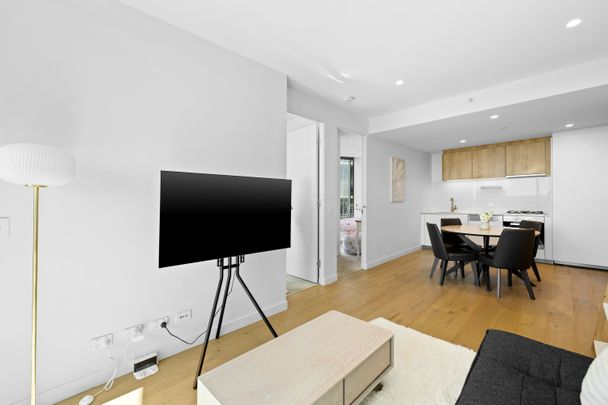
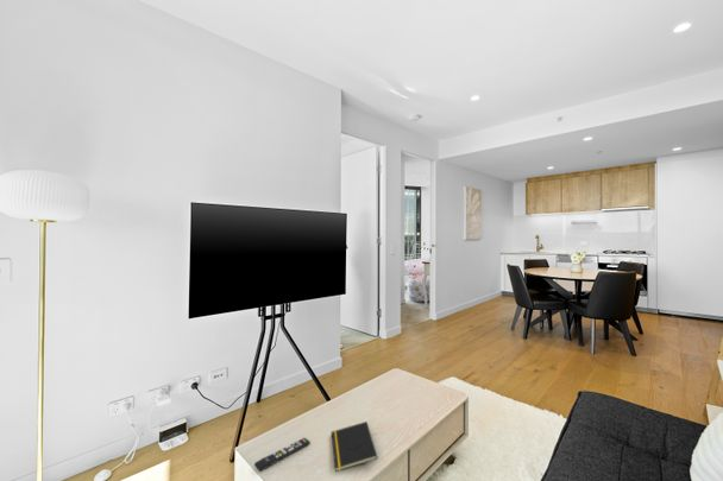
+ notepad [331,420,379,473]
+ remote control [253,437,312,473]
